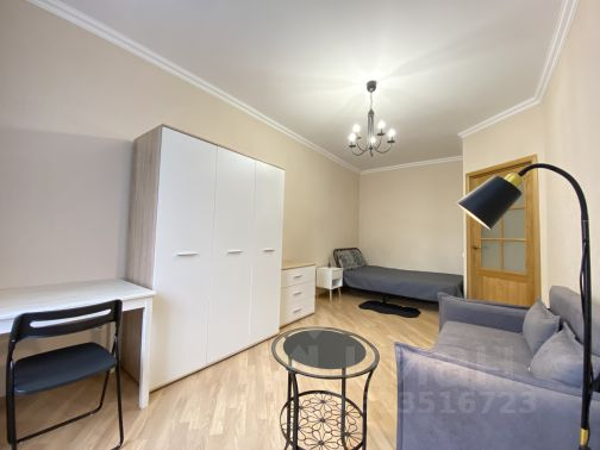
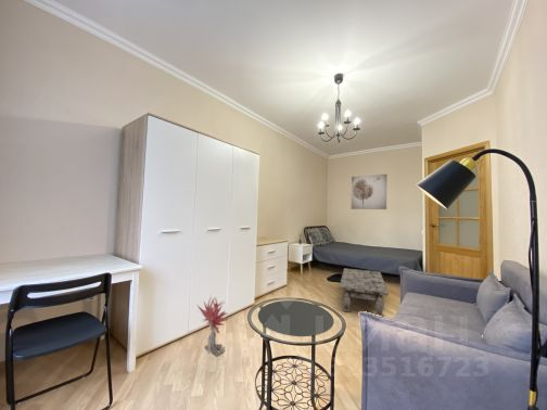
+ coffee table [338,267,390,318]
+ wall art [351,174,387,210]
+ decorative plant [196,297,230,358]
